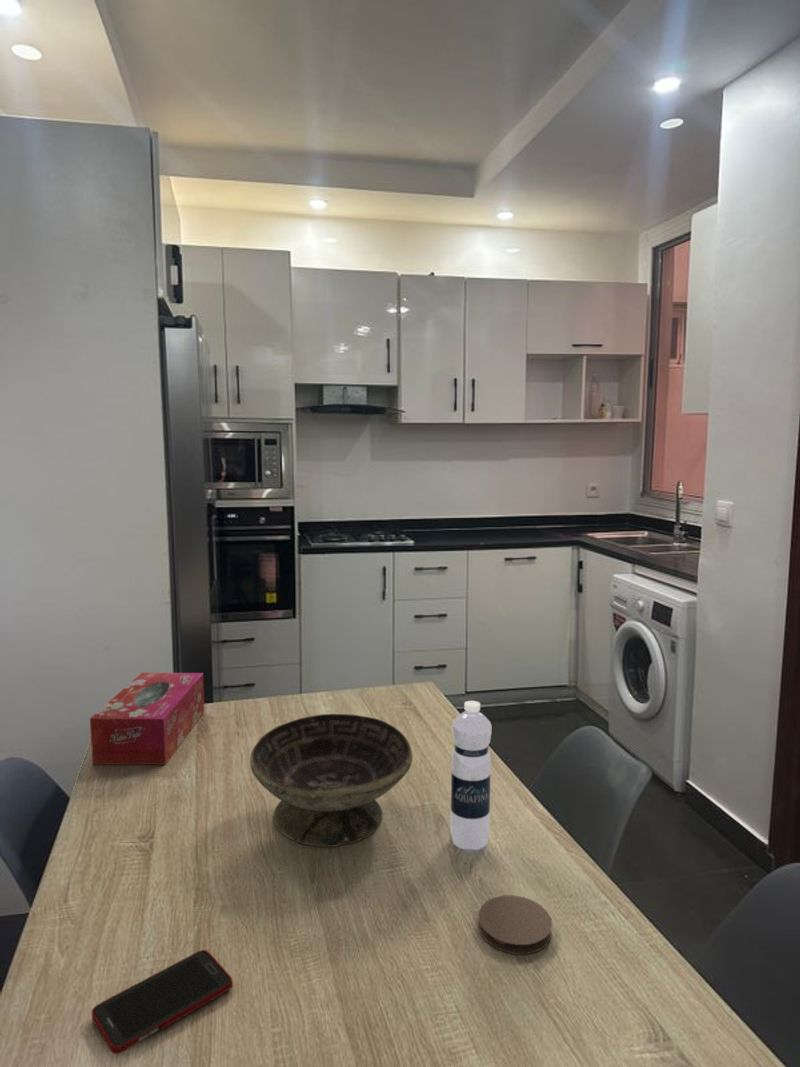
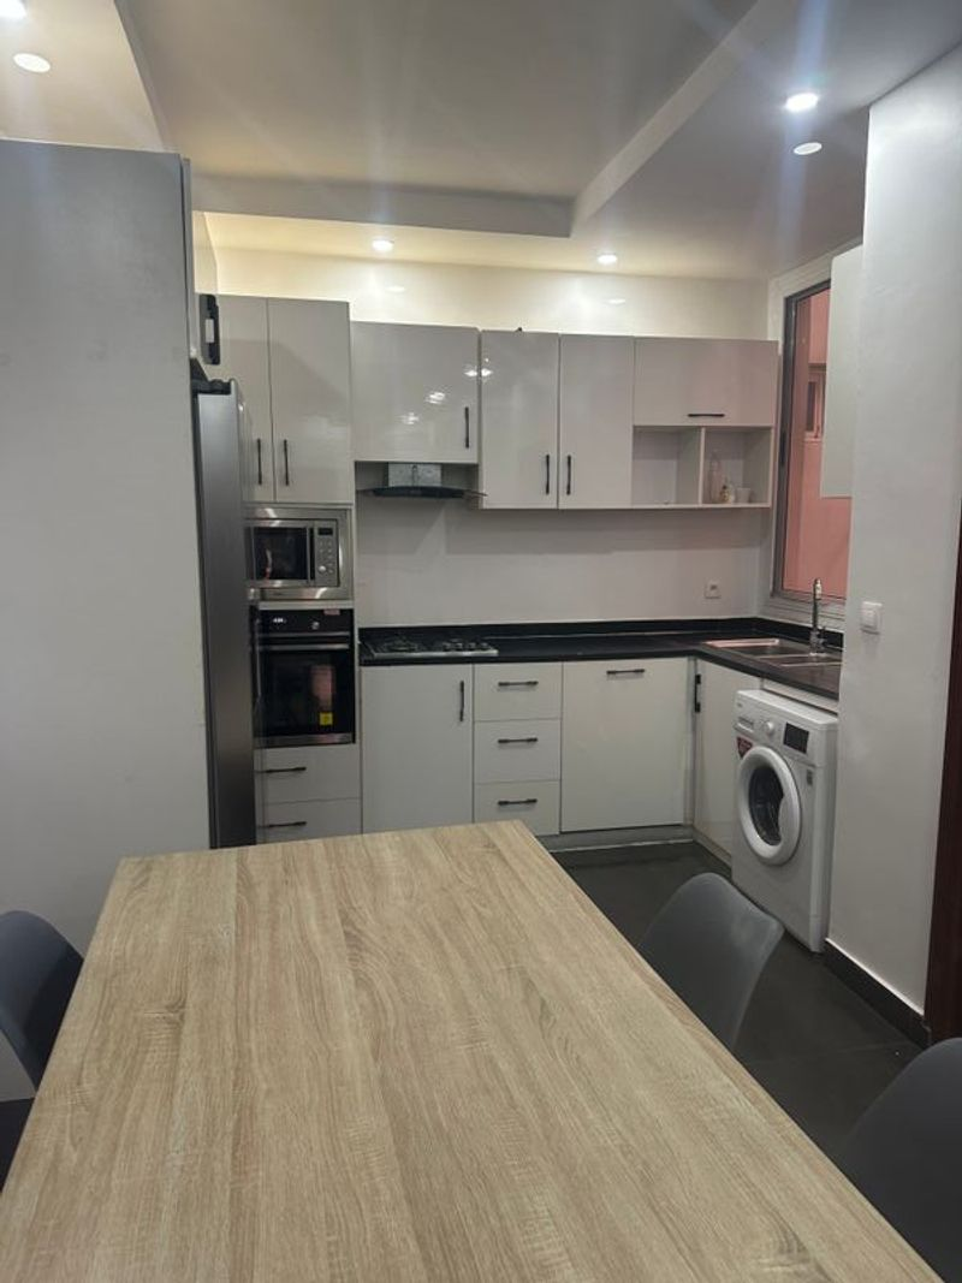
- cell phone [91,949,234,1055]
- water bottle [449,700,493,851]
- coaster [477,894,553,955]
- decorative bowl [249,713,413,848]
- tissue box [89,672,205,766]
